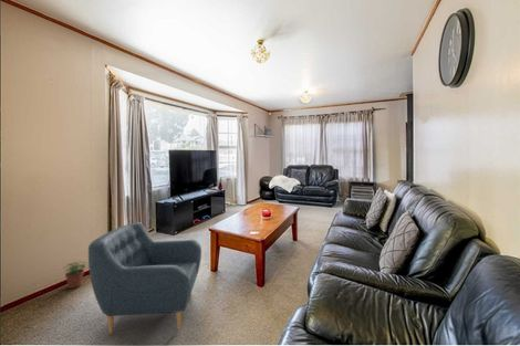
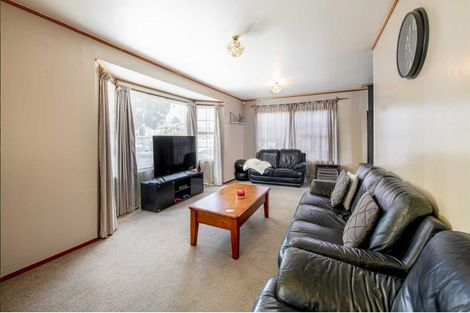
- armchair [87,221,202,335]
- potted plant [62,261,86,290]
